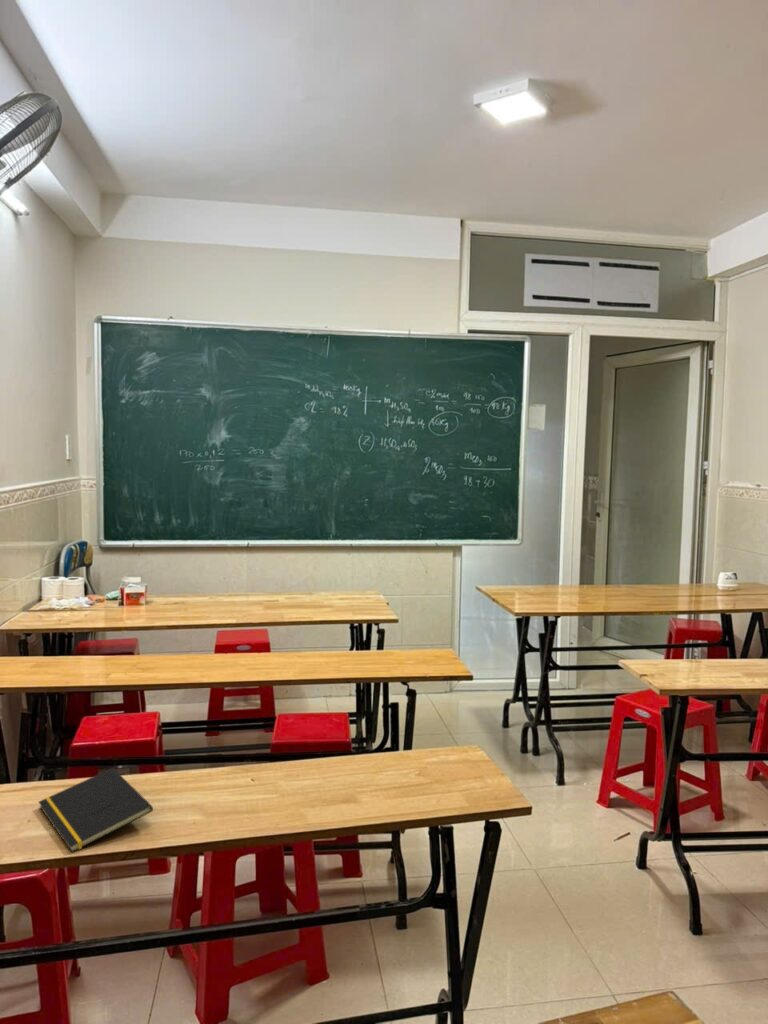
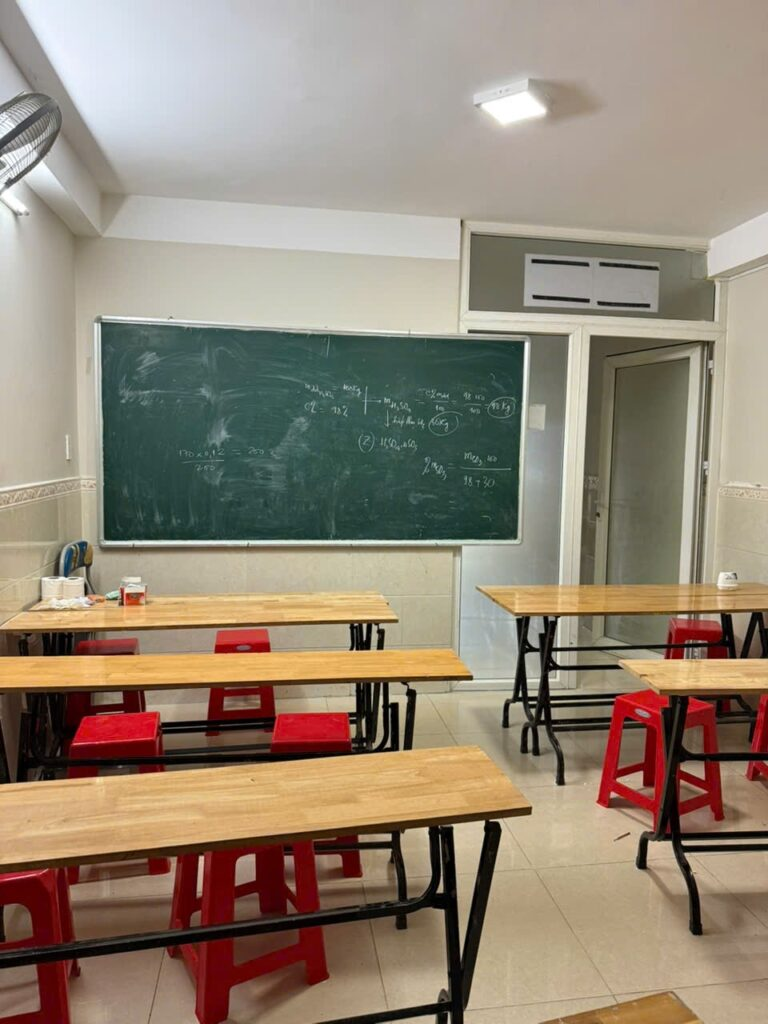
- notepad [38,767,154,853]
